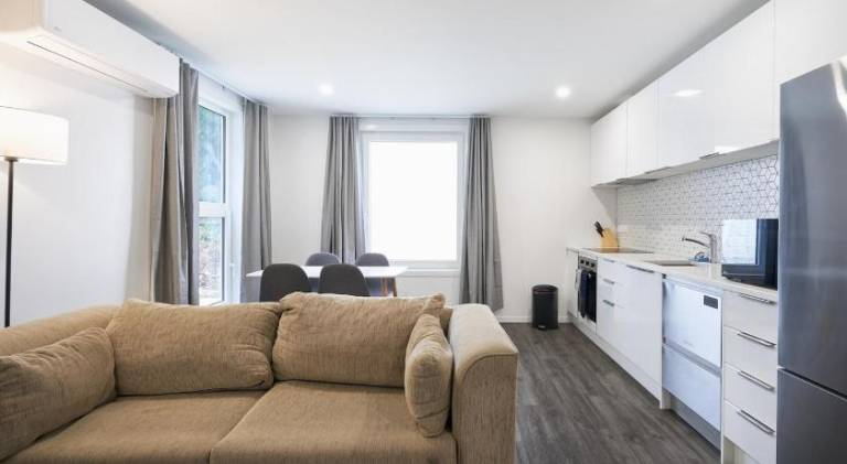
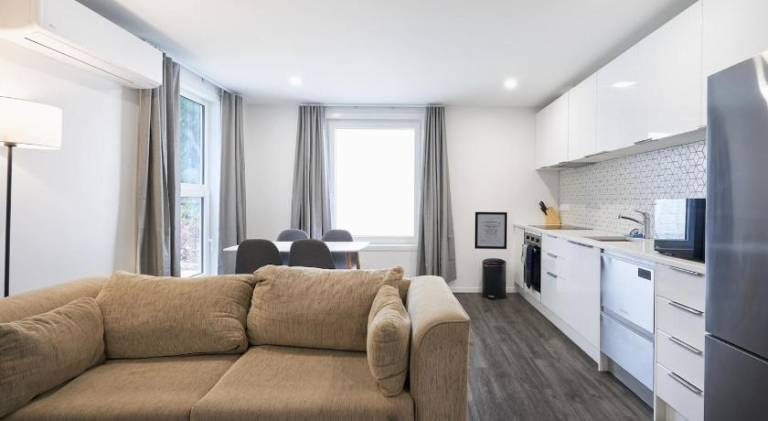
+ wall art [474,211,508,250]
